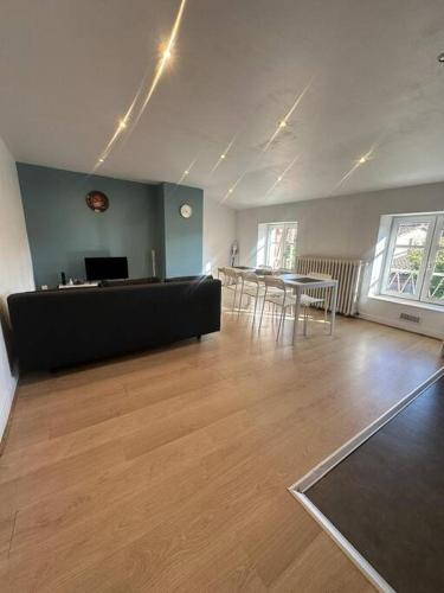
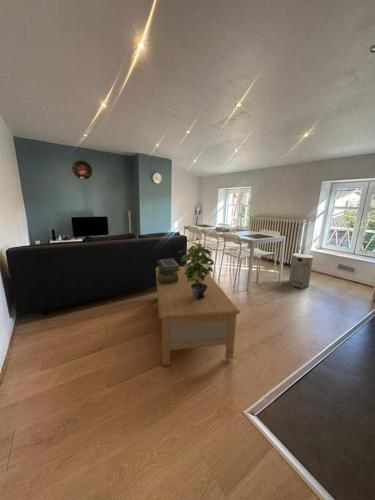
+ potted plant [178,241,215,299]
+ coffee table [155,265,241,367]
+ stack of books [156,258,181,284]
+ fan [288,252,314,289]
